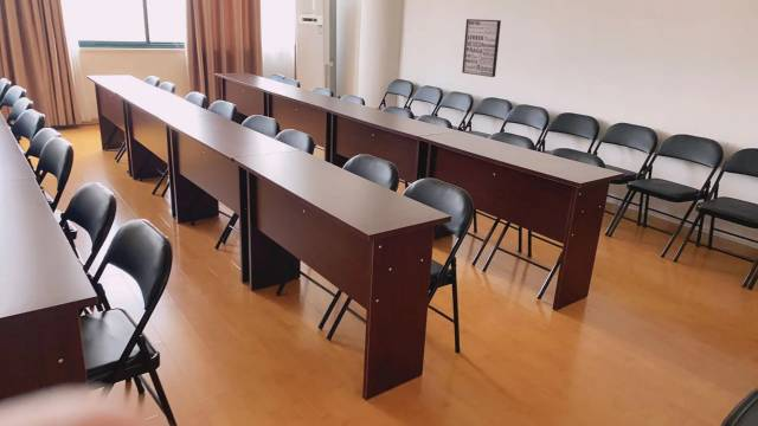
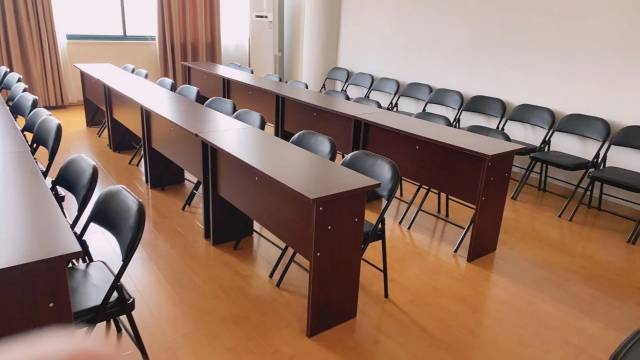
- wall art [461,18,502,78]
